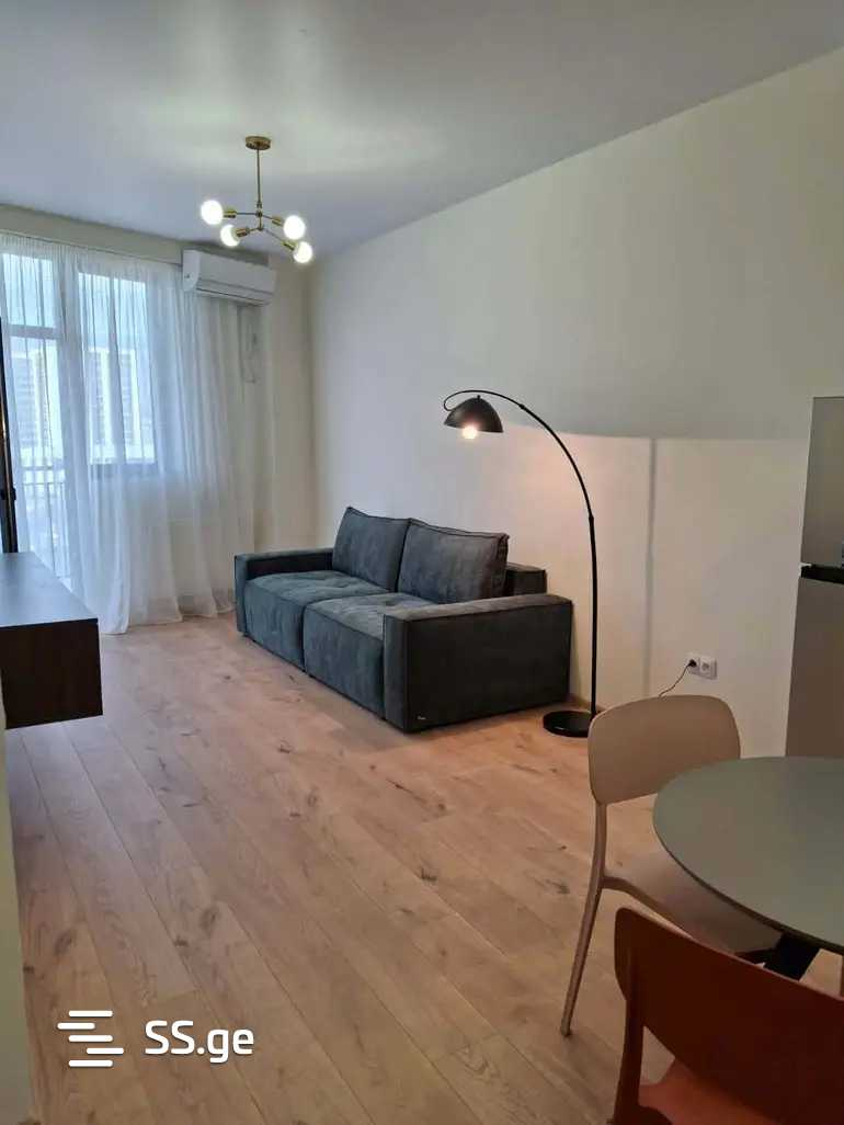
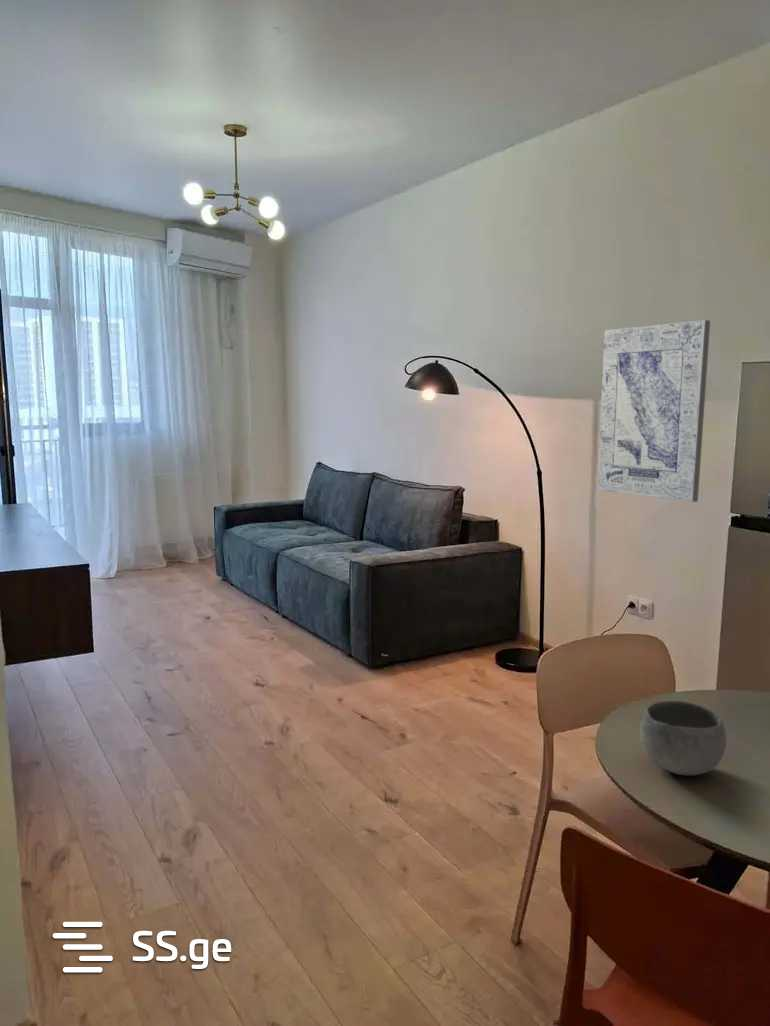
+ bowl [639,700,727,776]
+ wall art [596,319,711,503]
